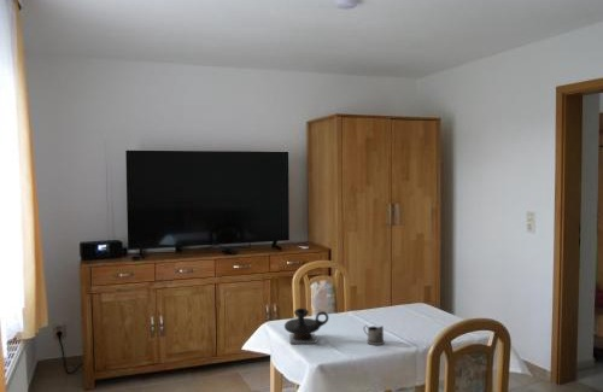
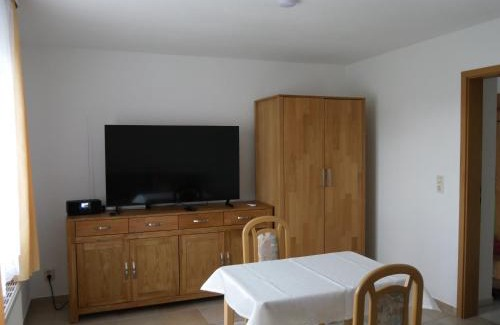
- teapot [283,308,329,345]
- tea glass holder [363,324,386,346]
